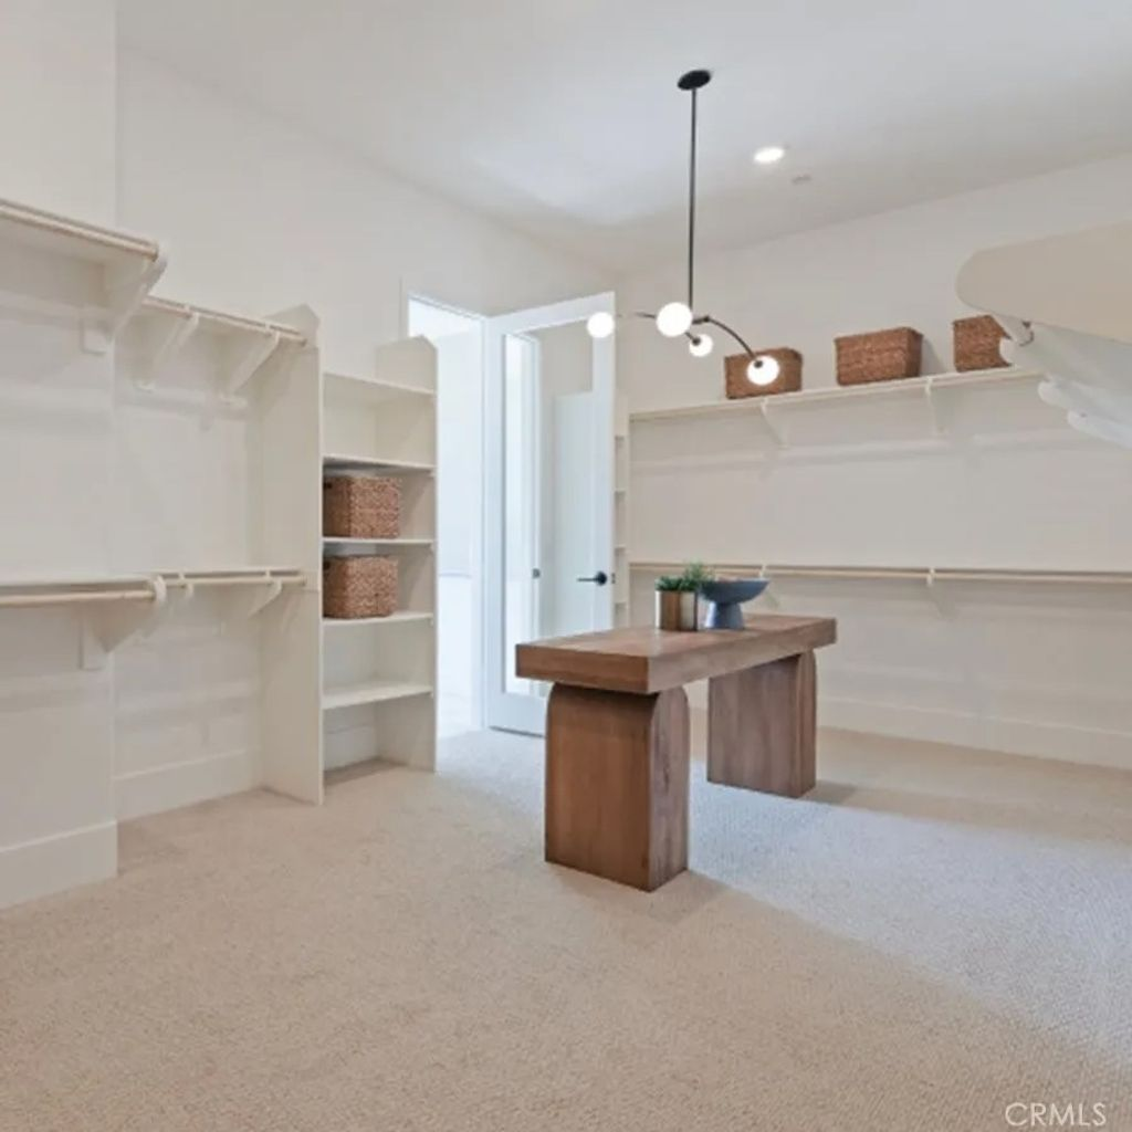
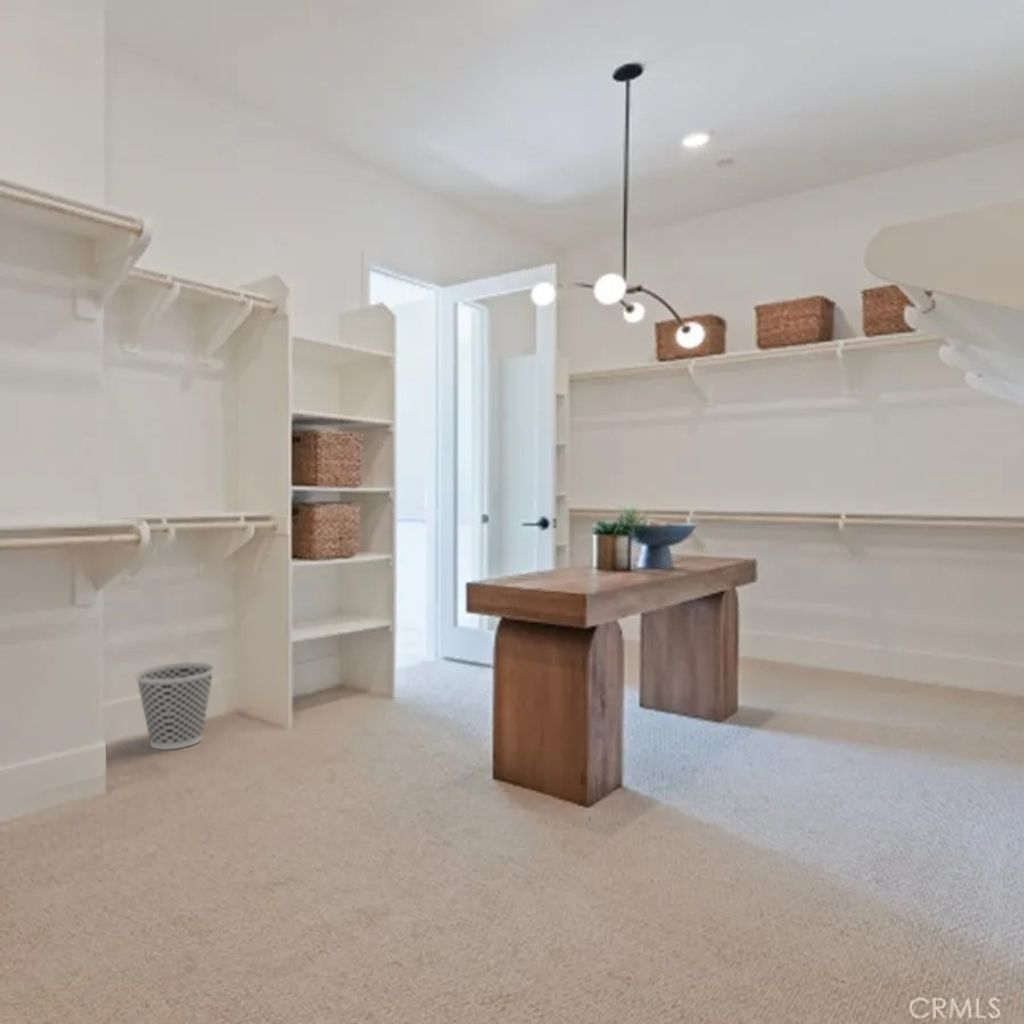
+ wastebasket [134,662,216,751]
